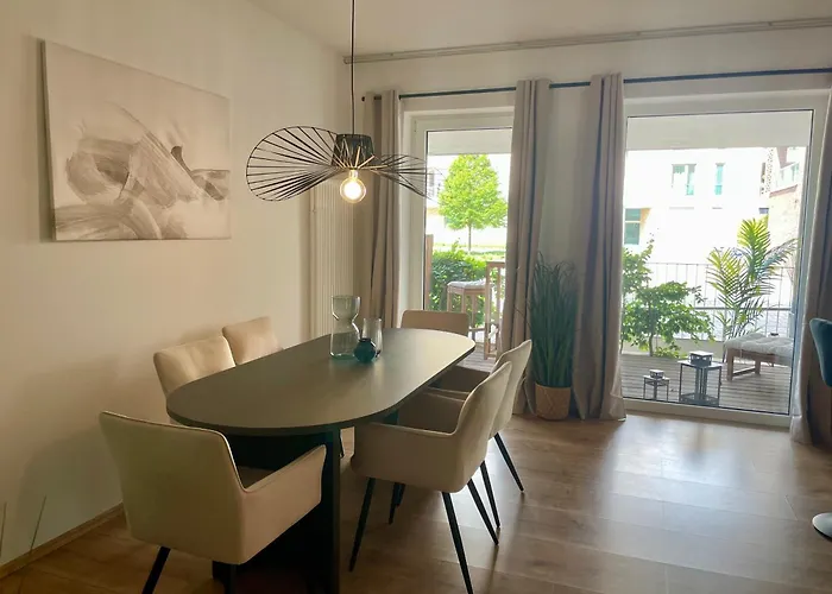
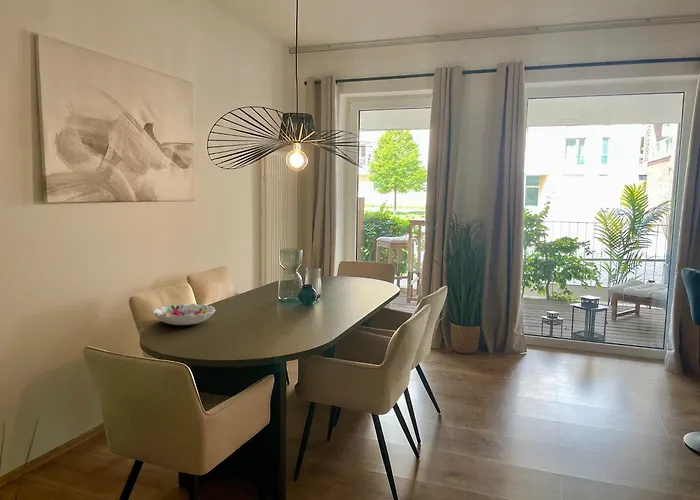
+ decorative bowl [152,302,216,326]
